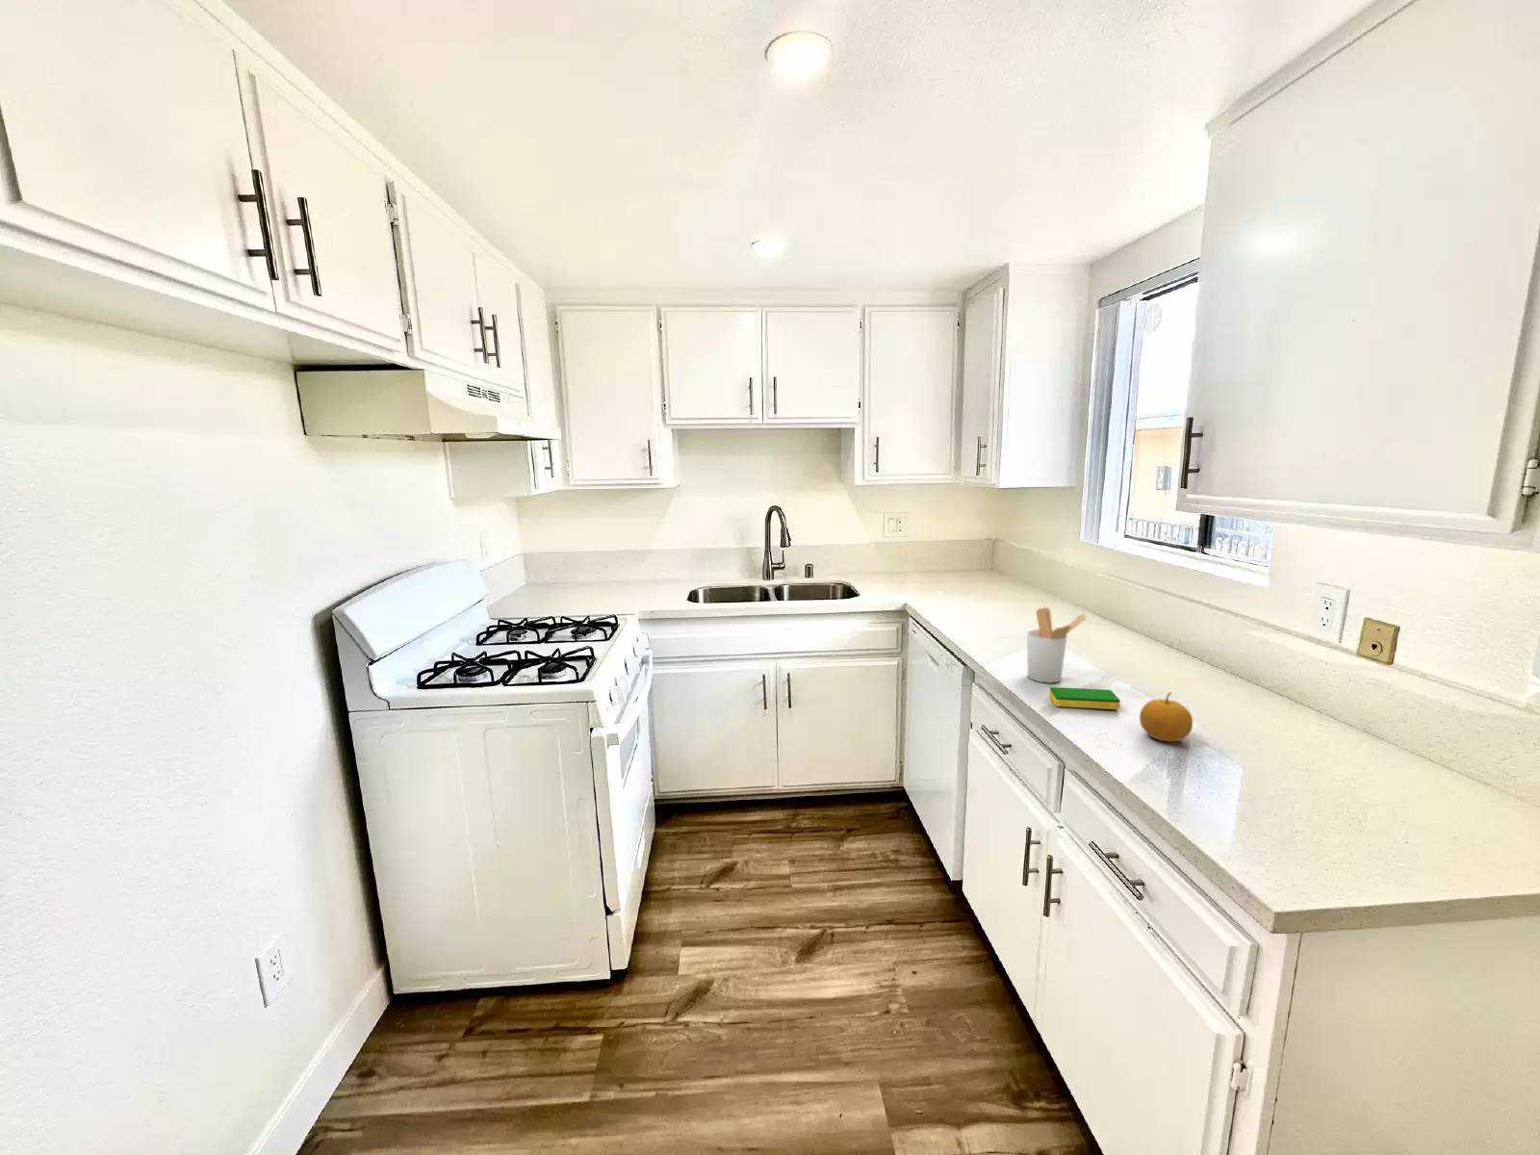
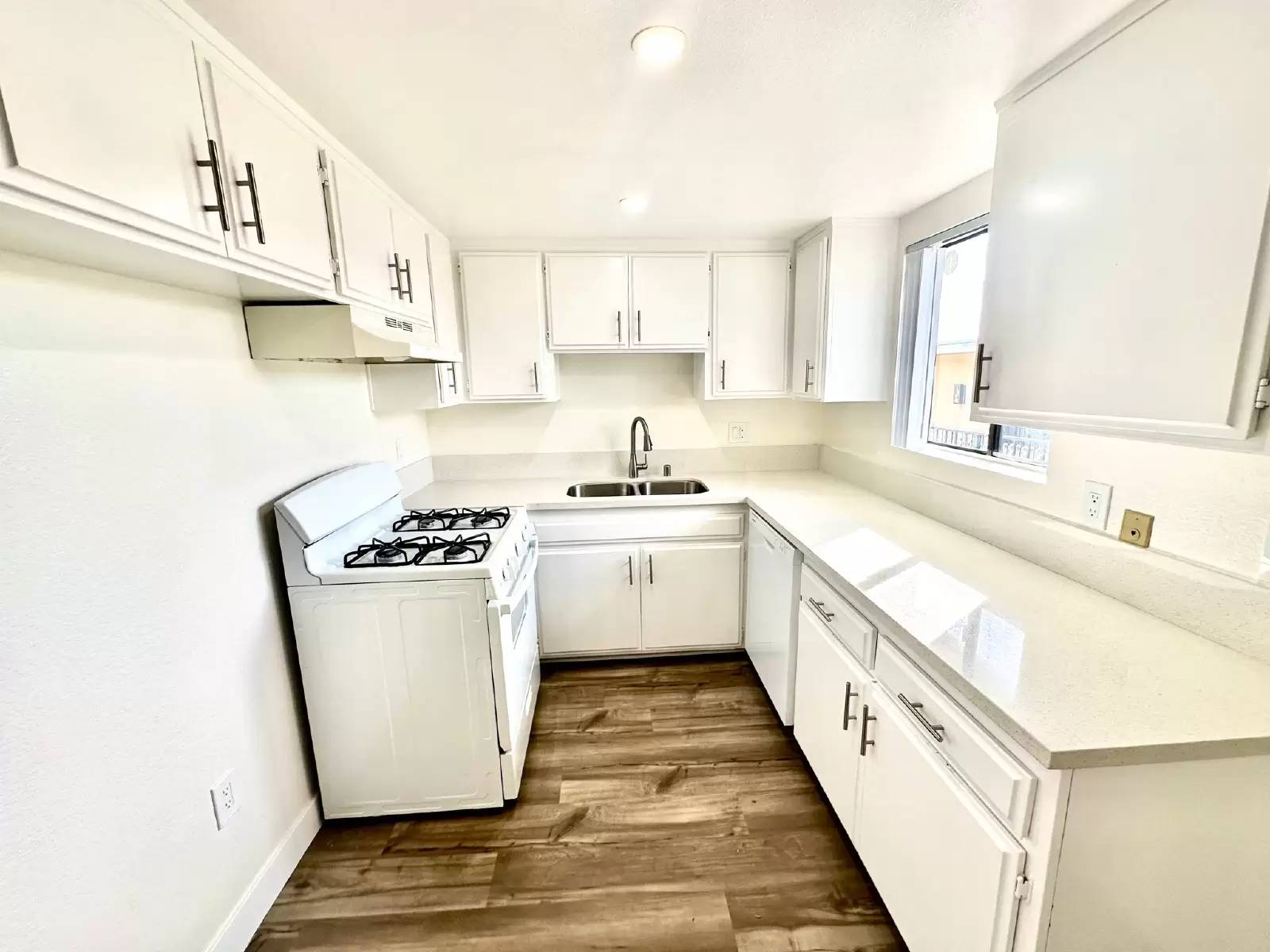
- utensil holder [1026,607,1088,683]
- fruit [1139,692,1193,742]
- dish sponge [1048,687,1122,710]
